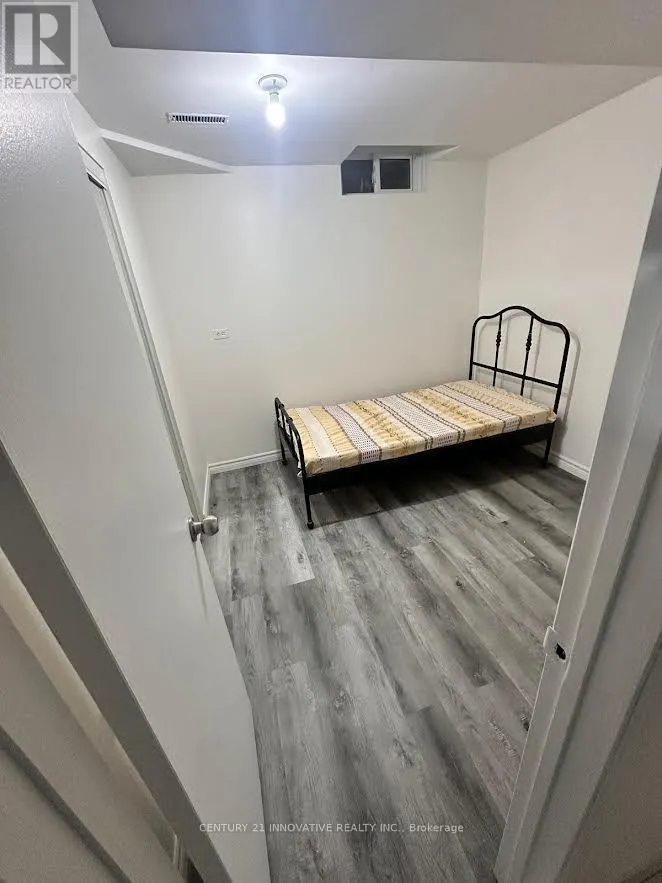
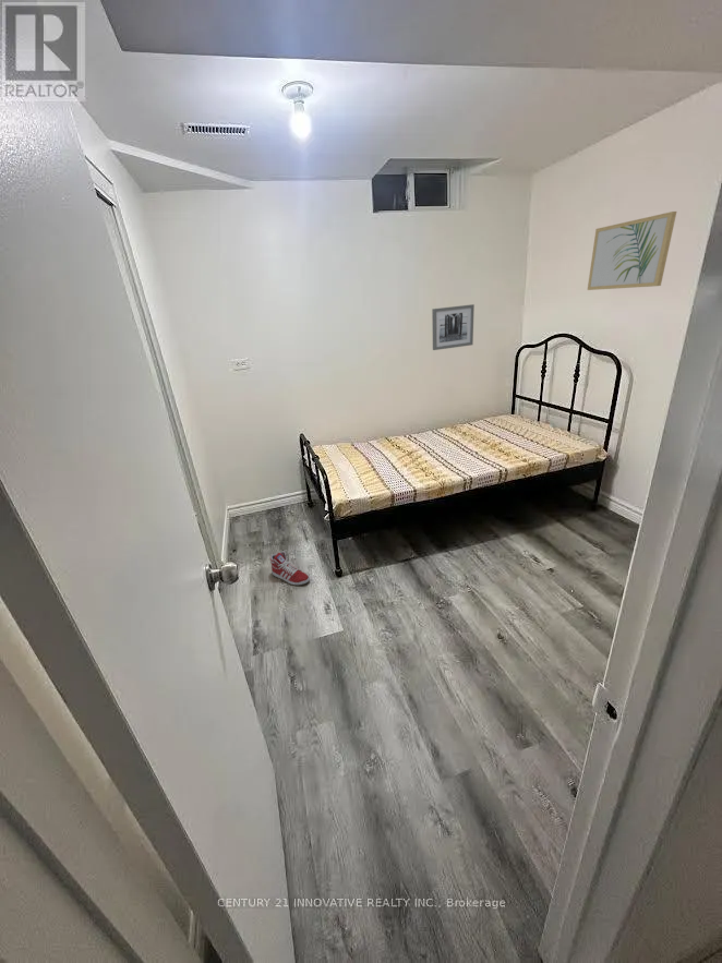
+ wall art [587,210,677,291]
+ wall art [431,303,476,351]
+ sneaker [269,551,311,587]
